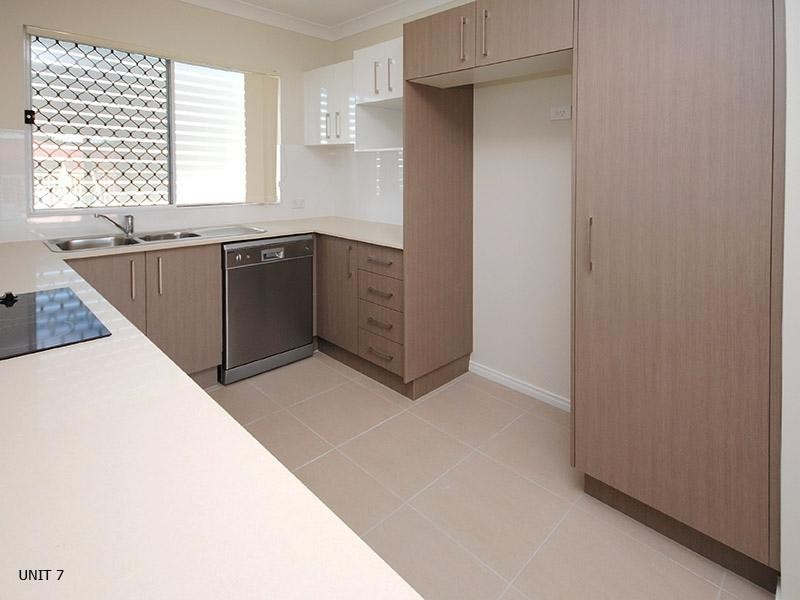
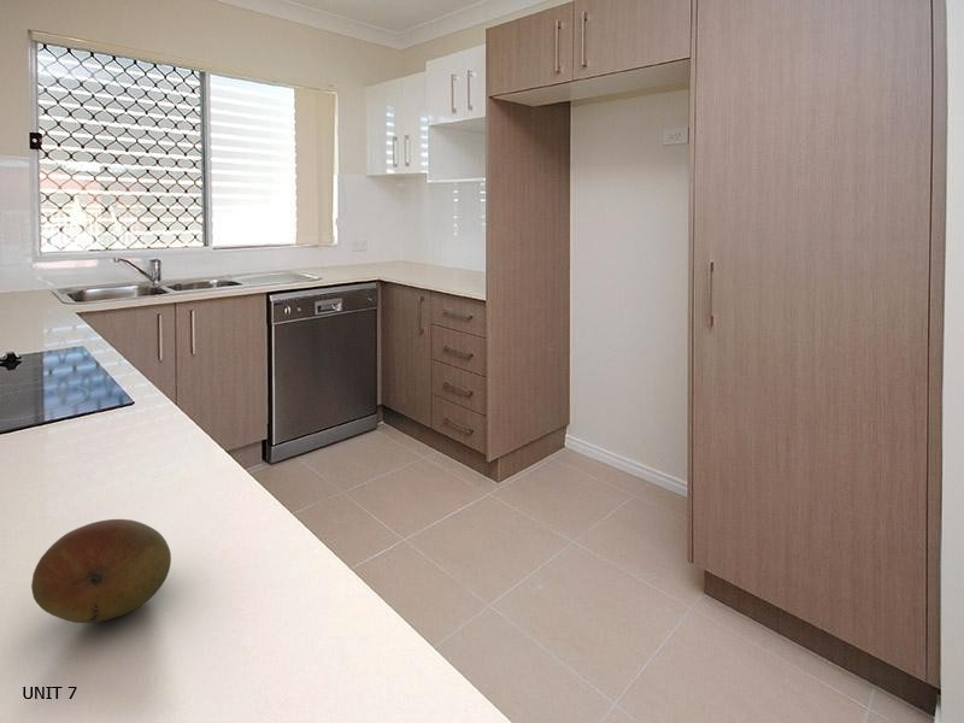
+ fruit [30,518,172,624]
